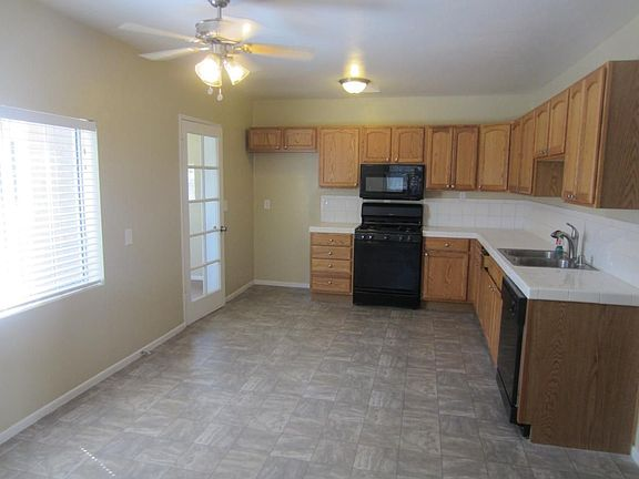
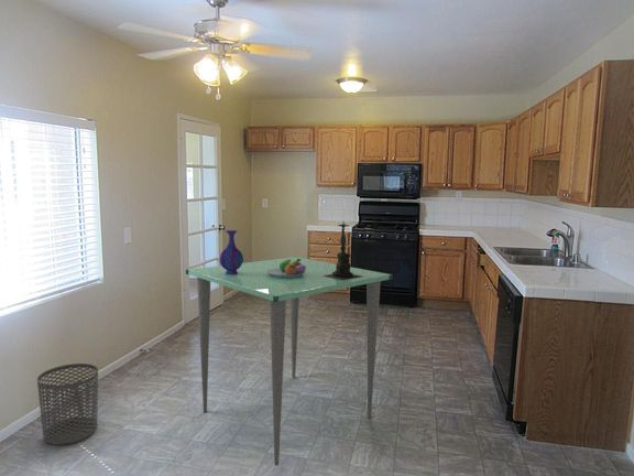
+ dining table [185,256,393,466]
+ candle holder [323,221,362,280]
+ vase [219,229,244,274]
+ waste bin [36,363,99,446]
+ fruit bowl [266,259,306,279]
